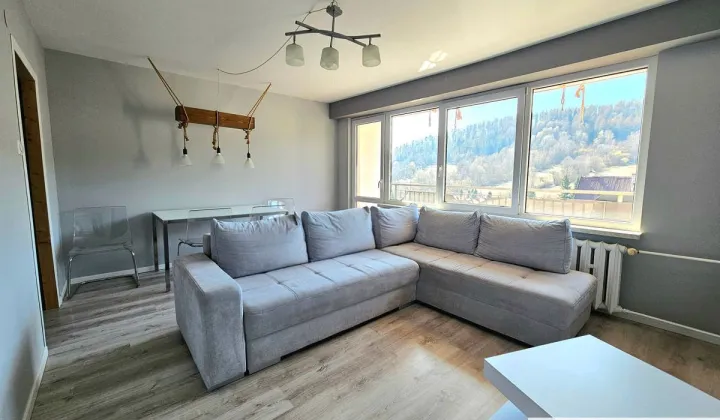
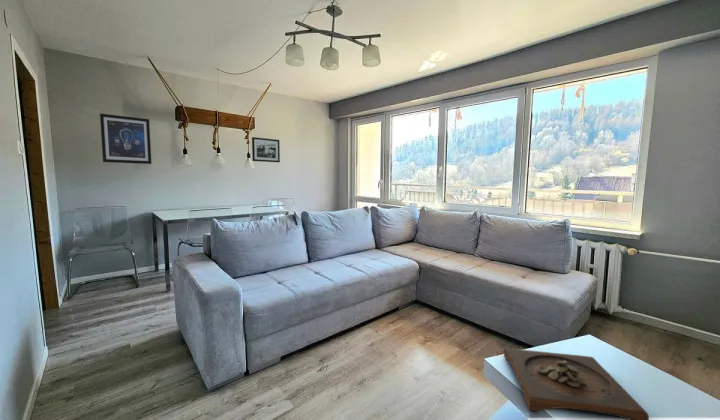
+ wall art [99,113,152,165]
+ wooden tray [503,347,650,420]
+ picture frame [251,136,281,163]
